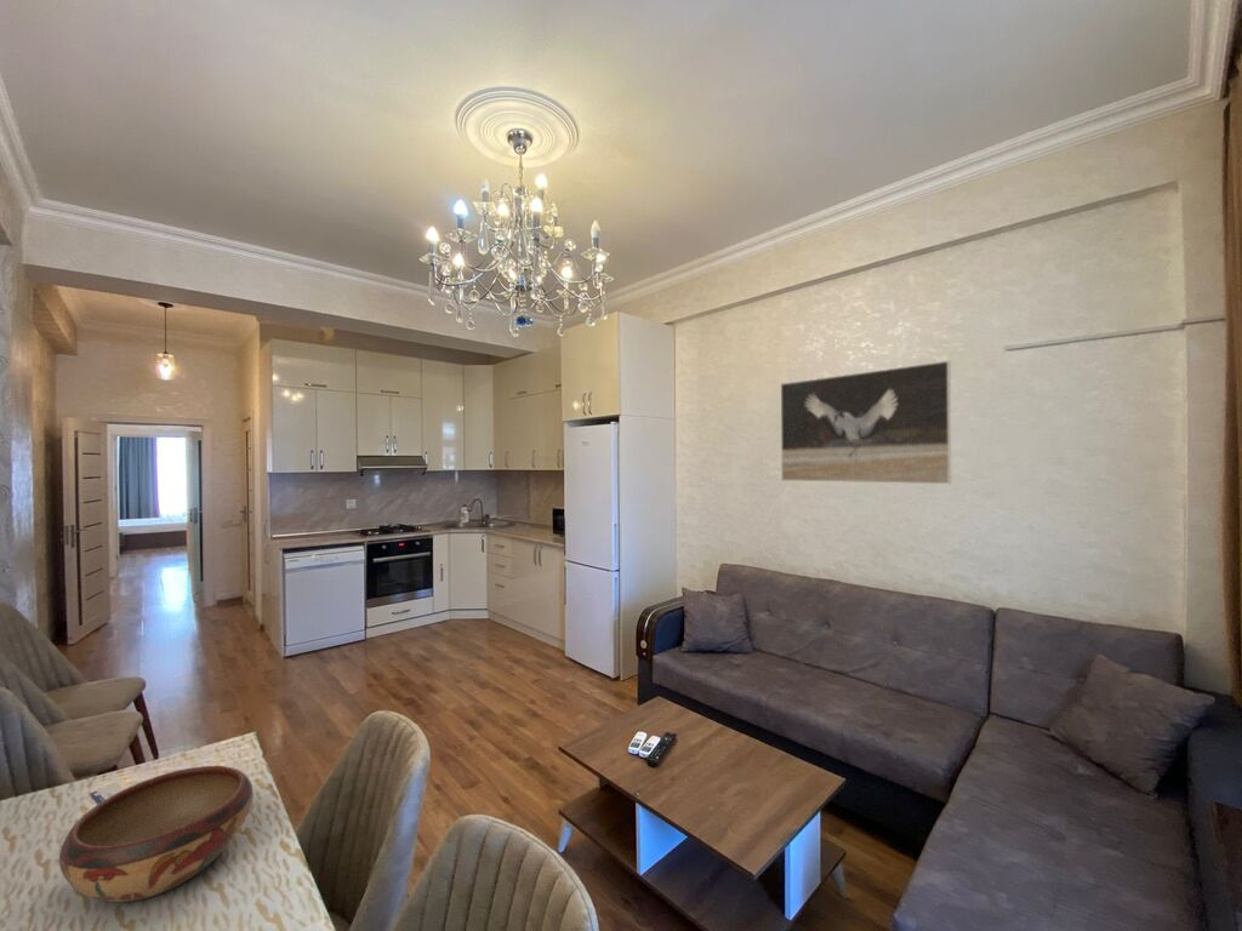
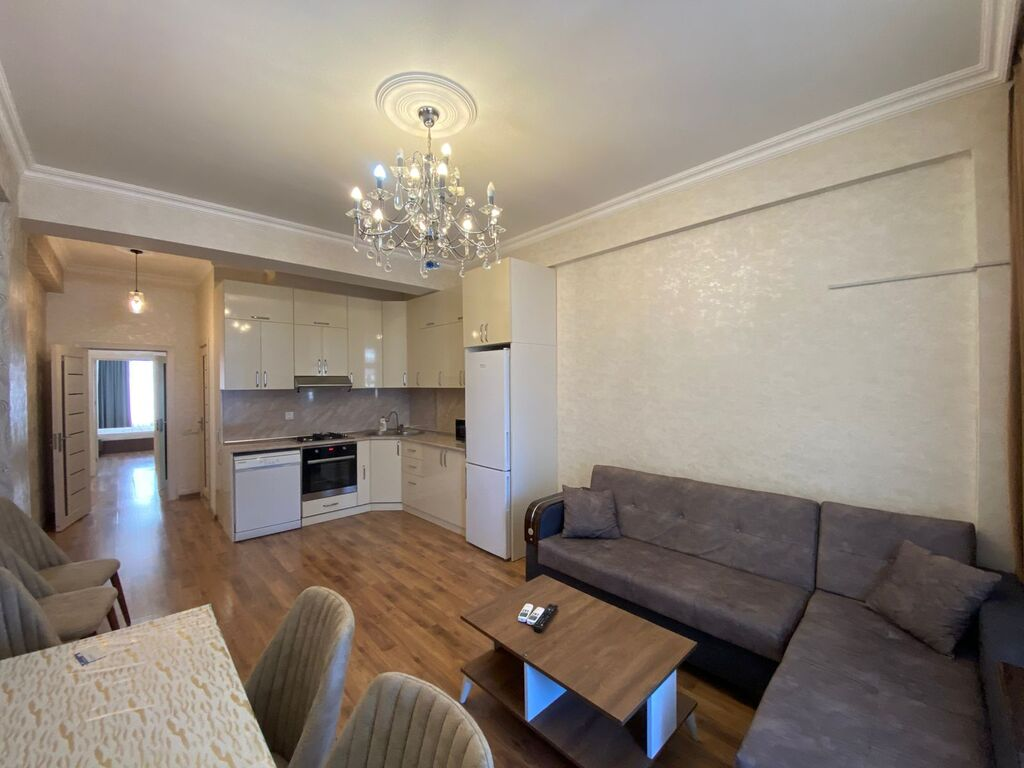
- decorative bowl [58,765,255,903]
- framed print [780,360,952,485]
